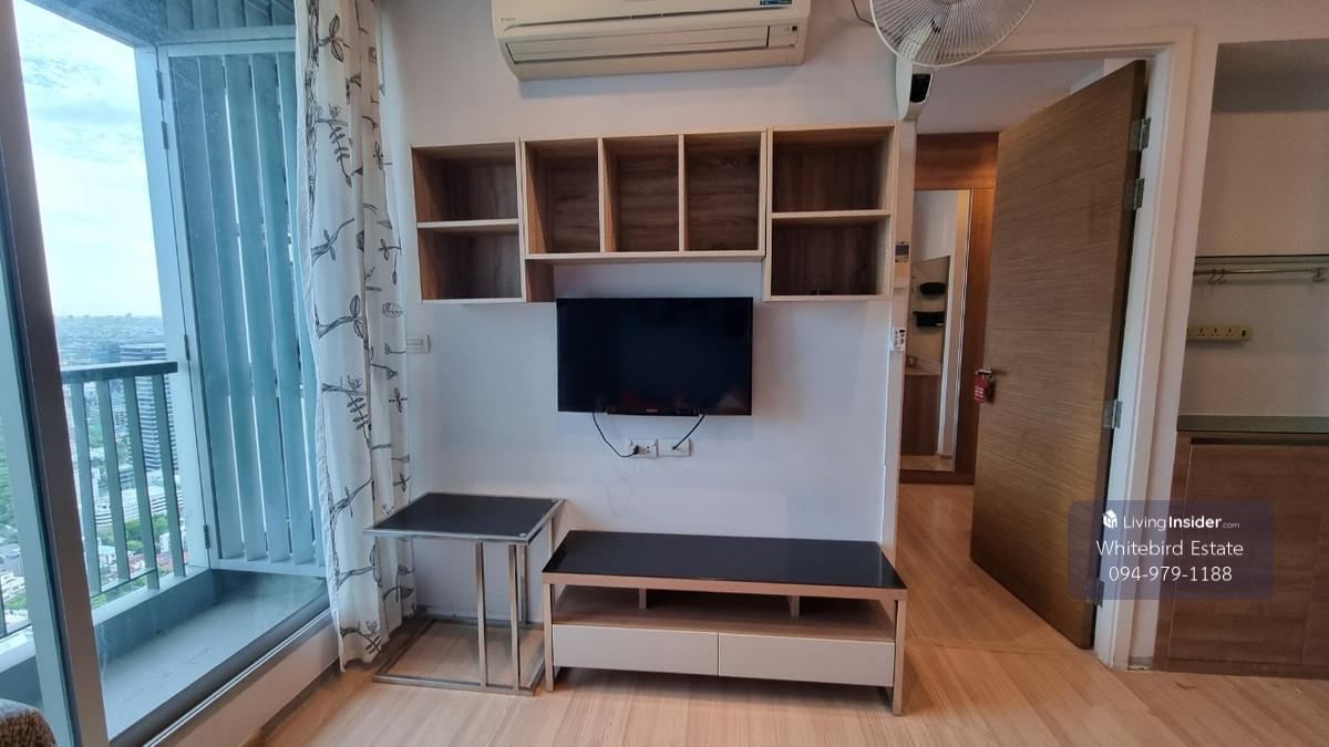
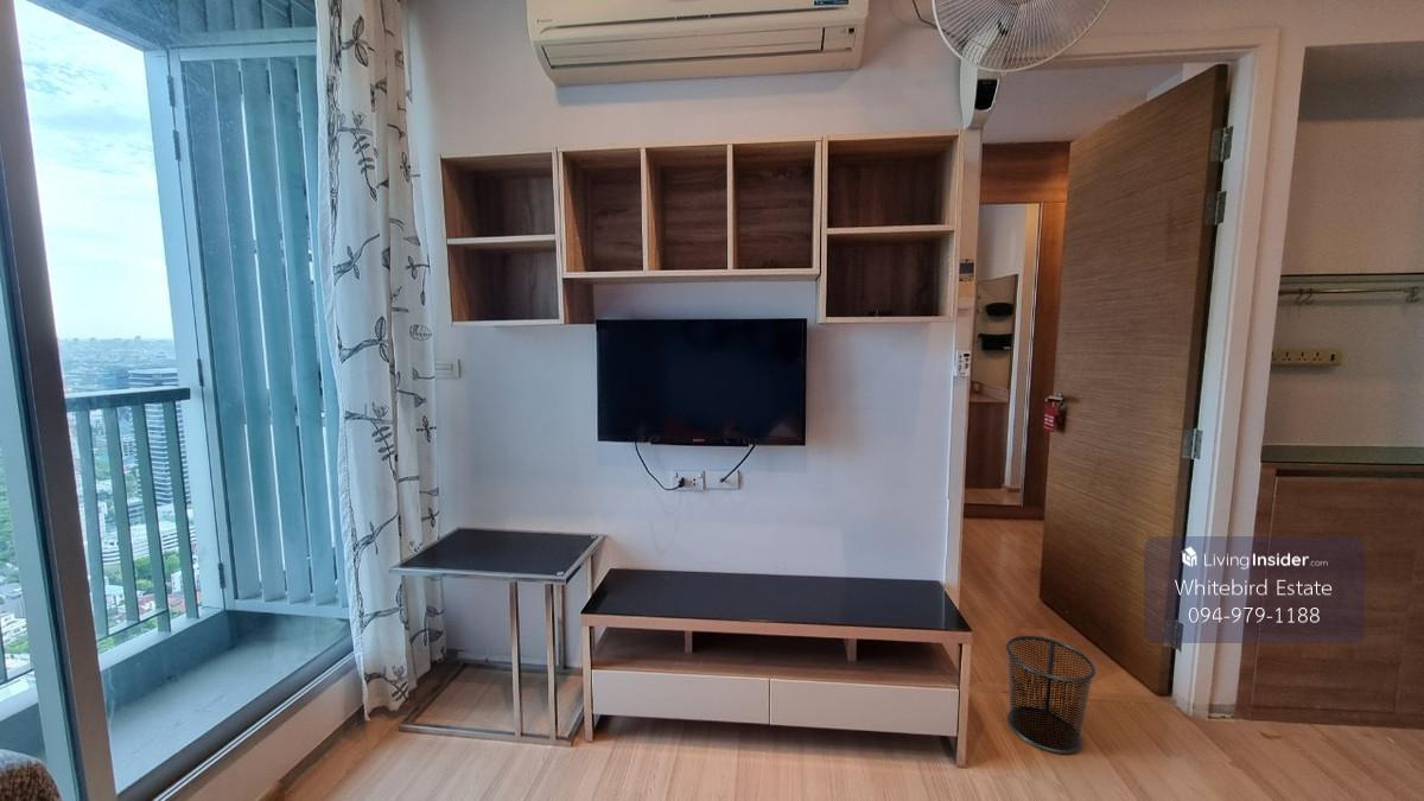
+ waste bin [1005,635,1096,755]
